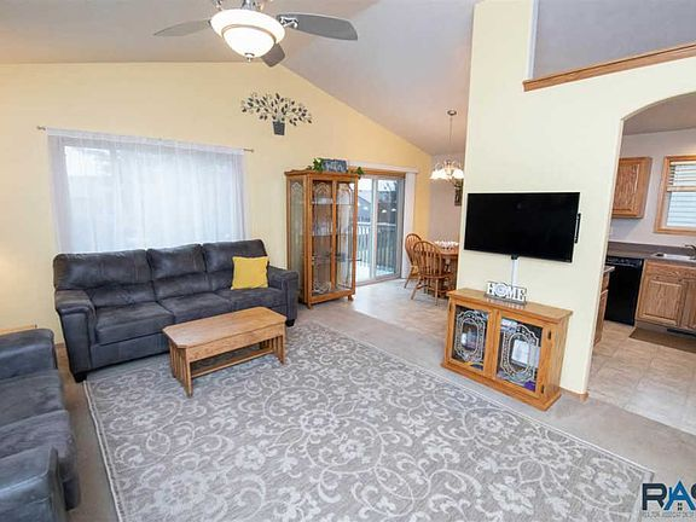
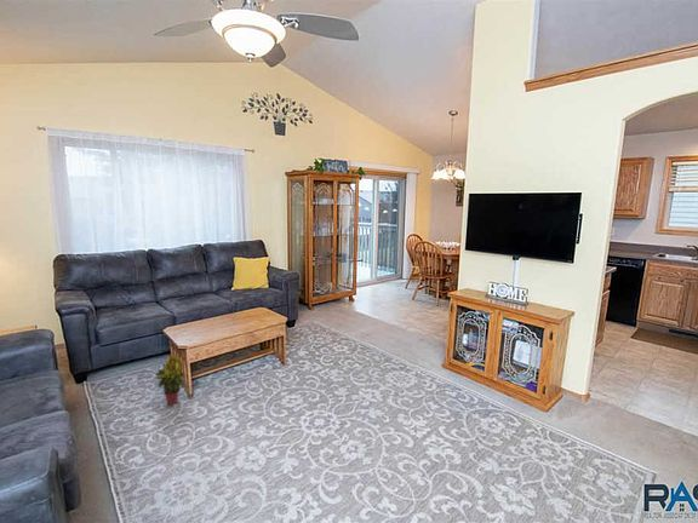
+ potted plant [154,354,188,406]
